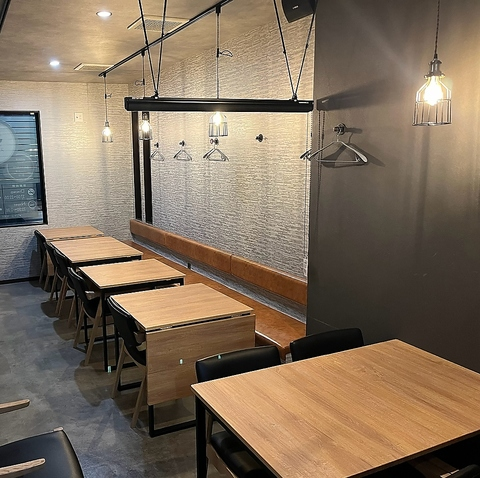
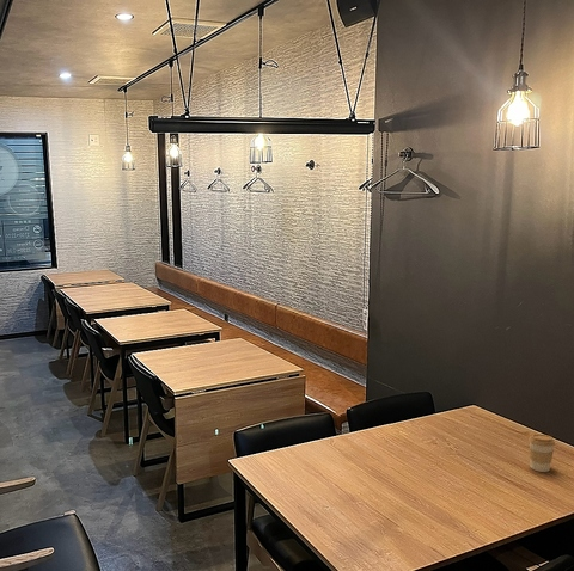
+ coffee cup [527,434,556,473]
